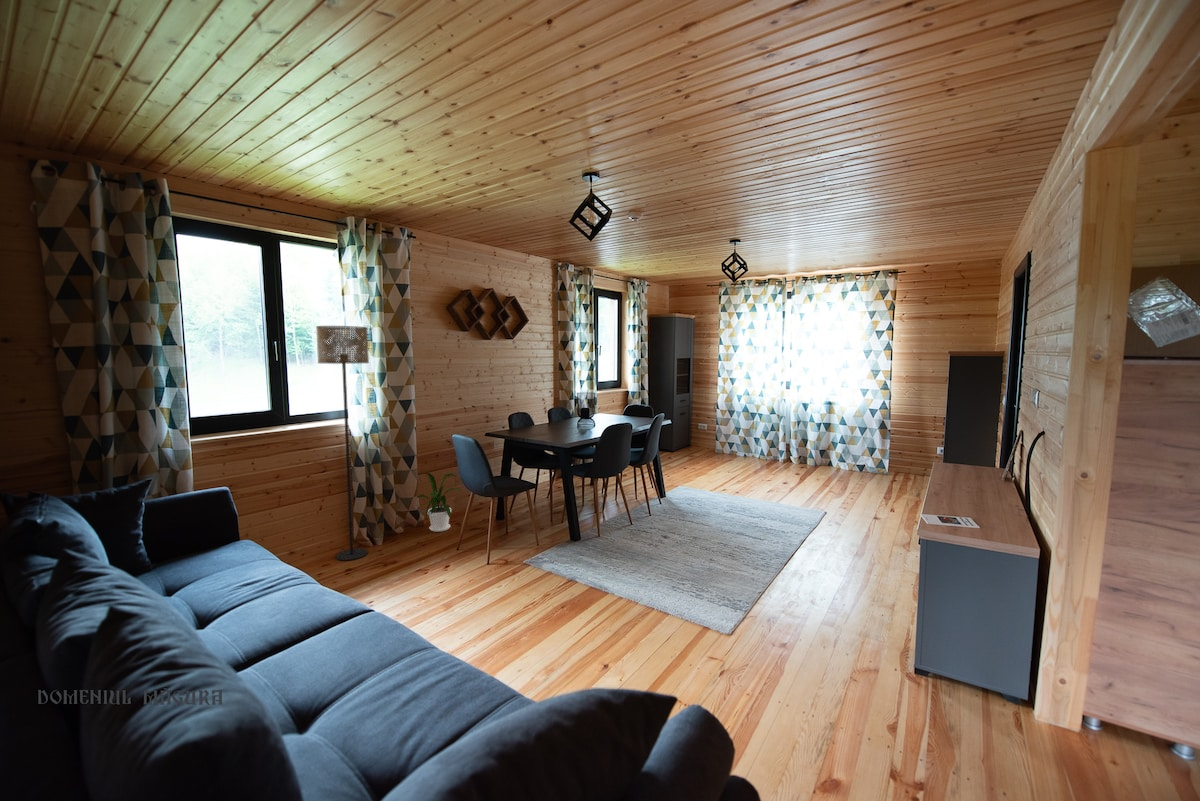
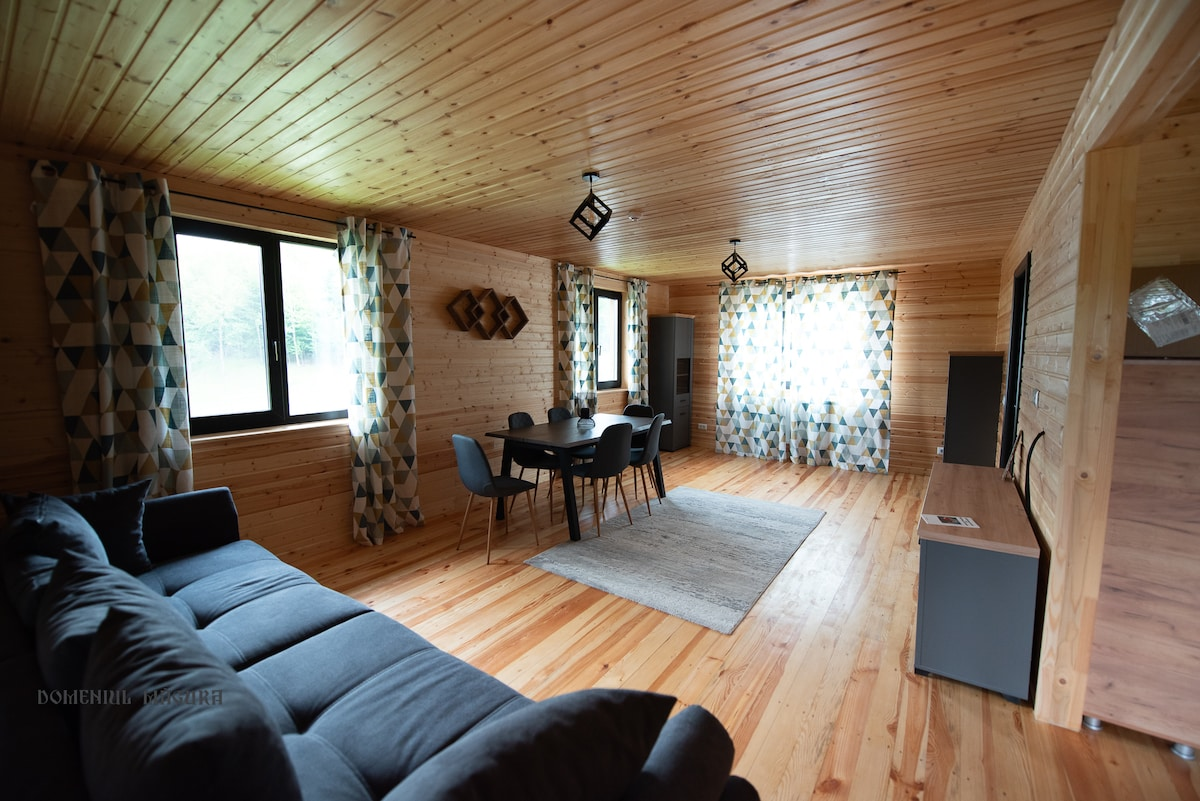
- house plant [416,472,462,533]
- floor lamp [315,325,370,562]
